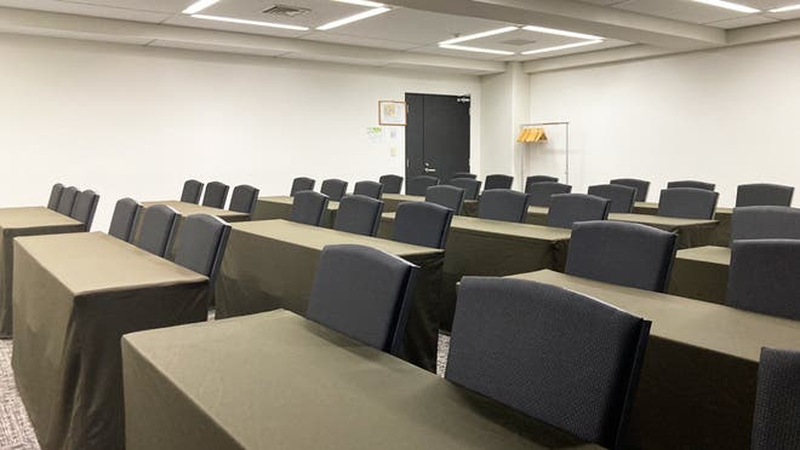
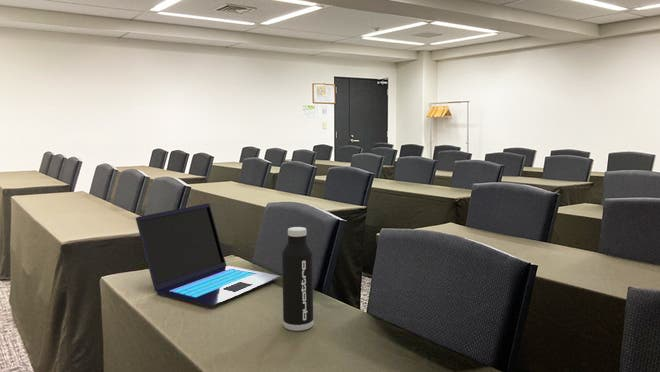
+ laptop [135,202,281,308]
+ water bottle [281,226,314,332]
